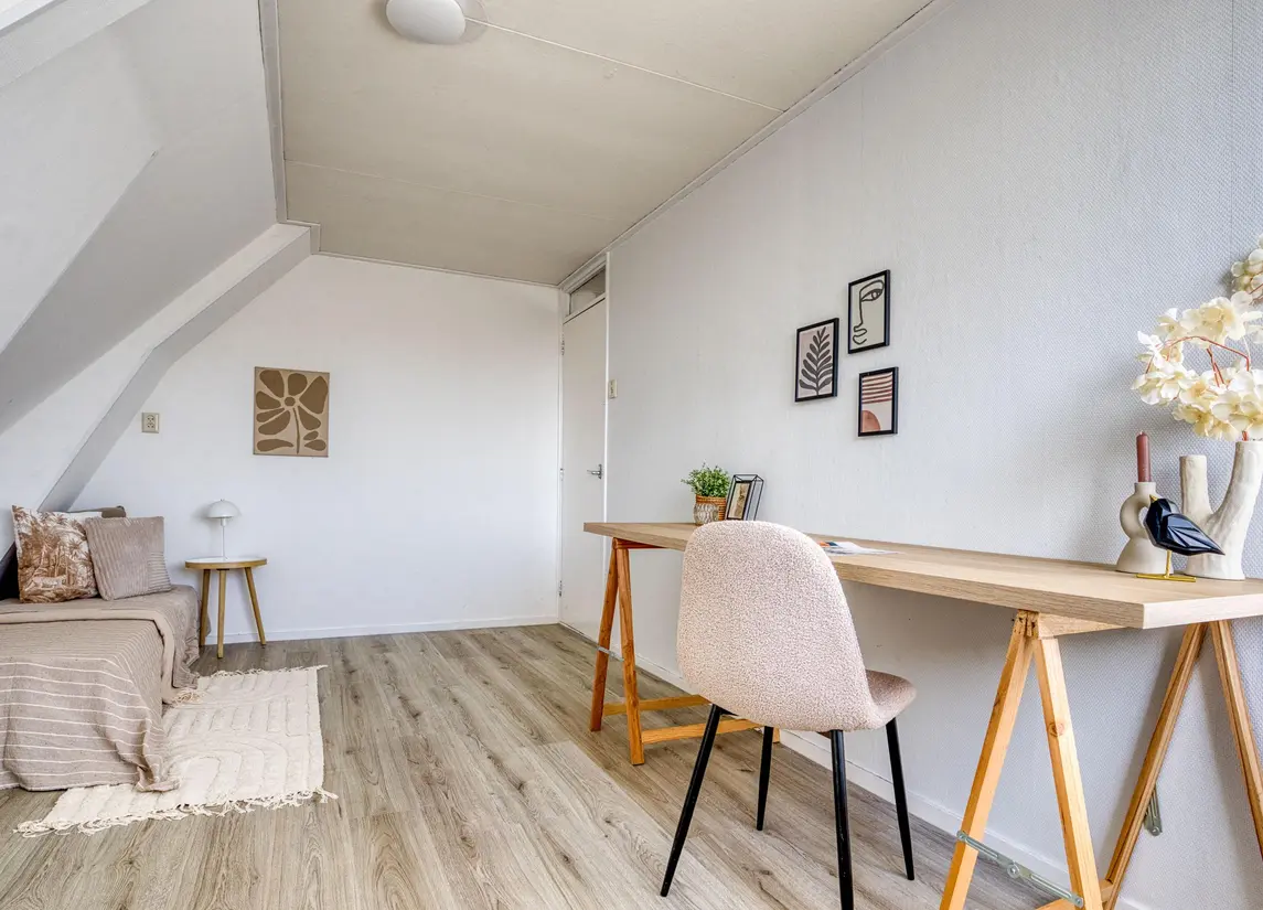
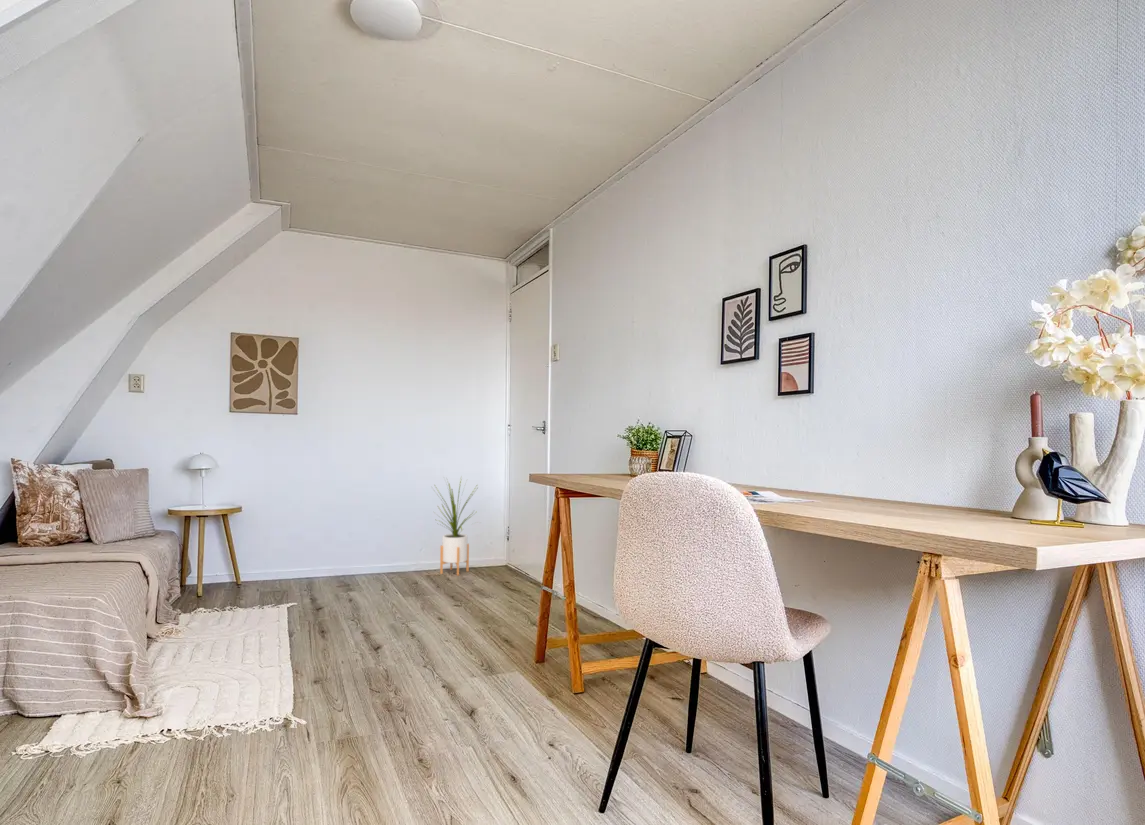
+ house plant [431,474,481,576]
